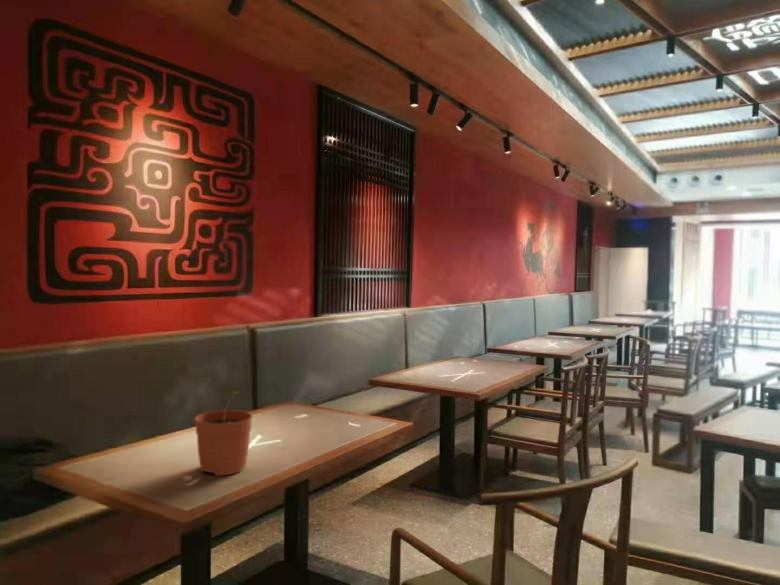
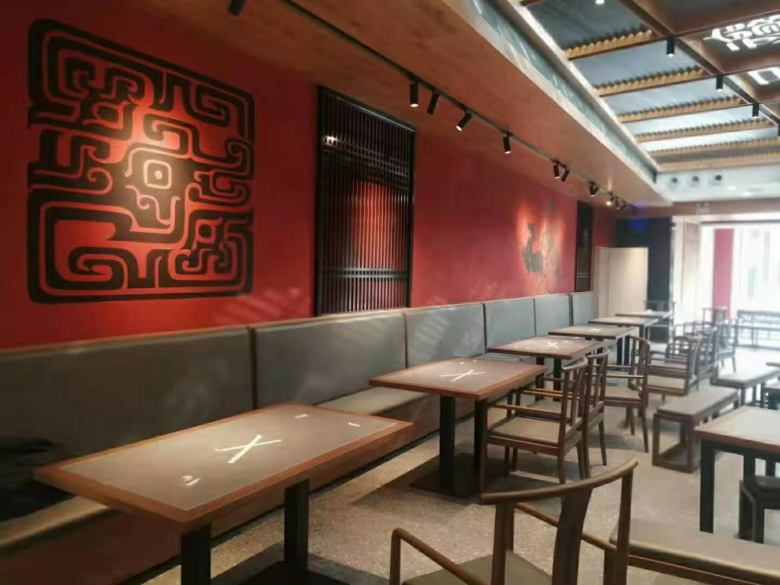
- plant pot [194,390,253,477]
